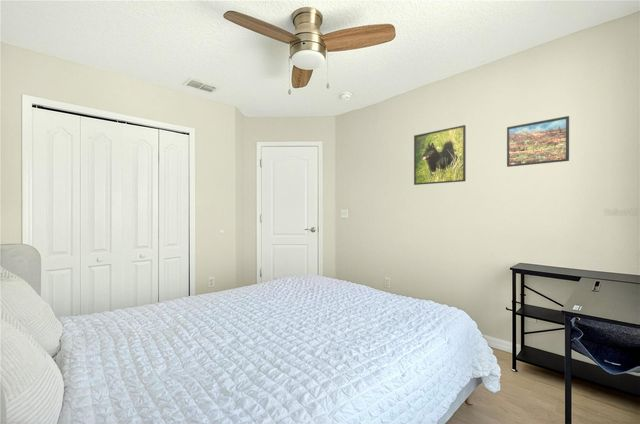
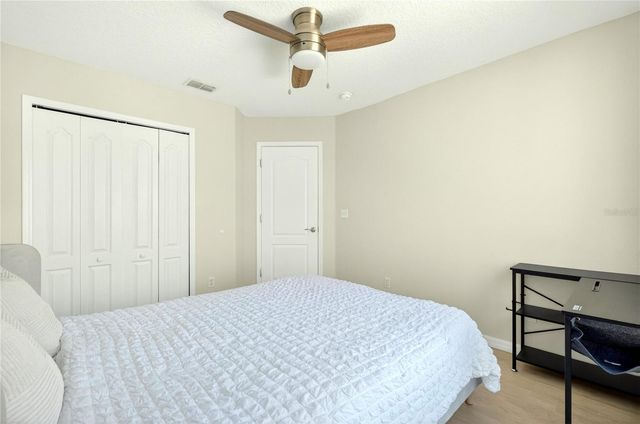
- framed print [413,124,467,186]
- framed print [506,115,570,168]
